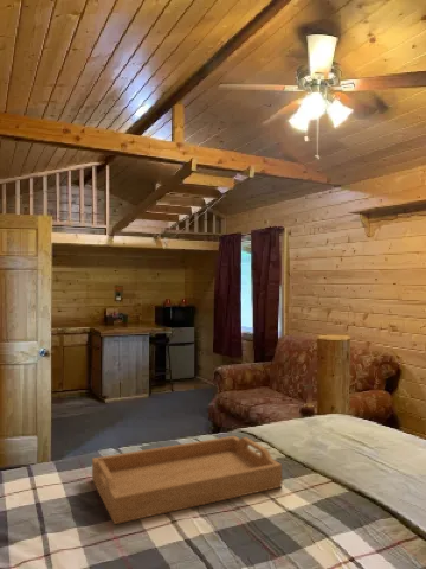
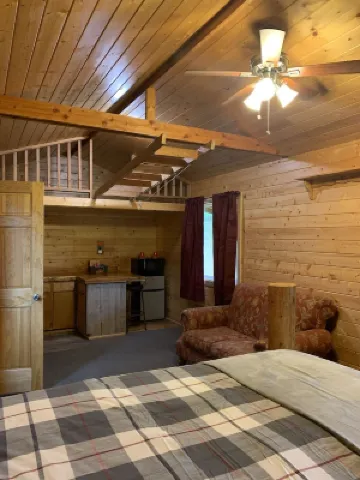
- serving tray [91,435,283,525]
